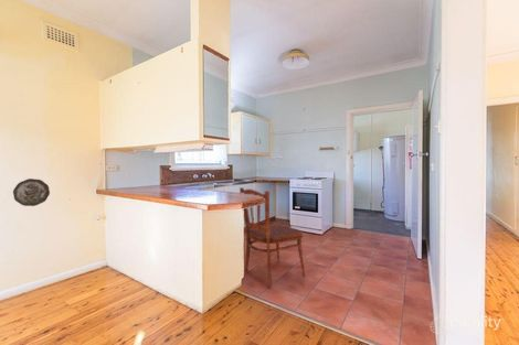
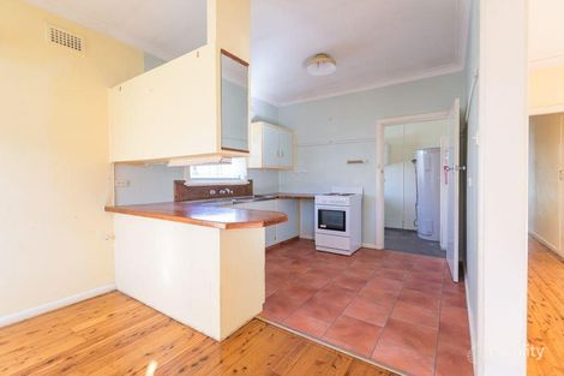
- decorative plate [12,177,51,207]
- dining chair [239,186,306,289]
